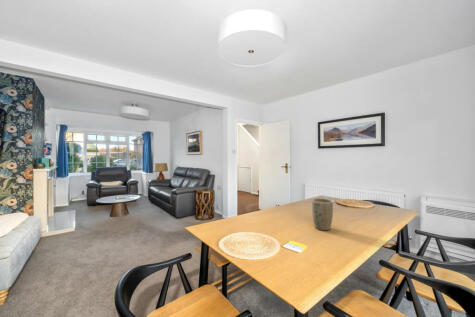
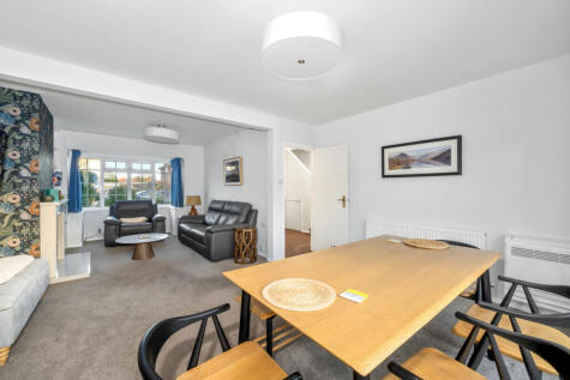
- plant pot [311,197,334,231]
